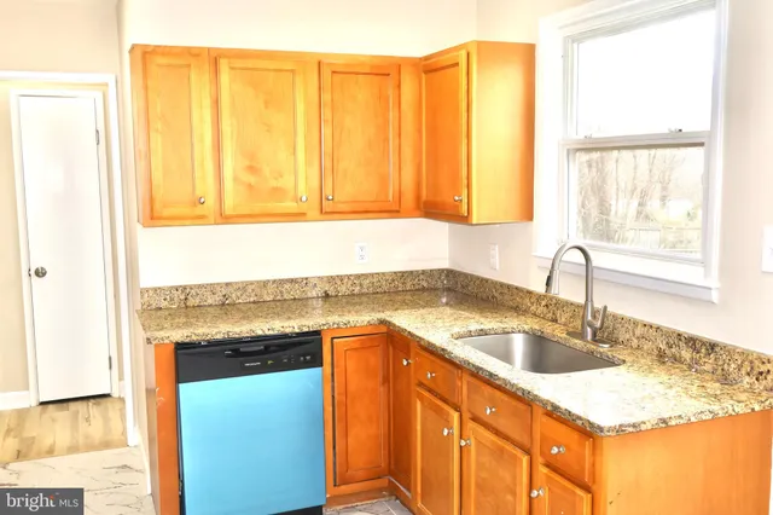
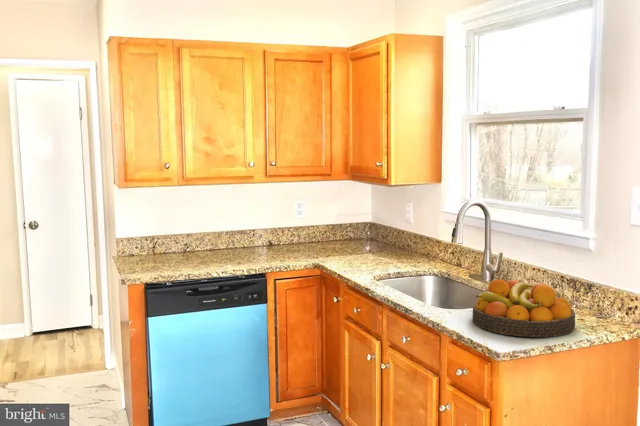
+ fruit bowl [471,278,576,338]
